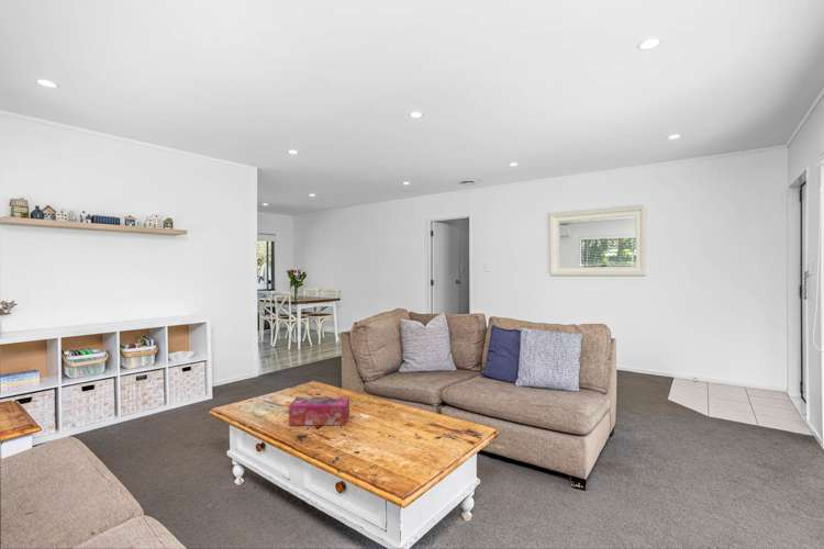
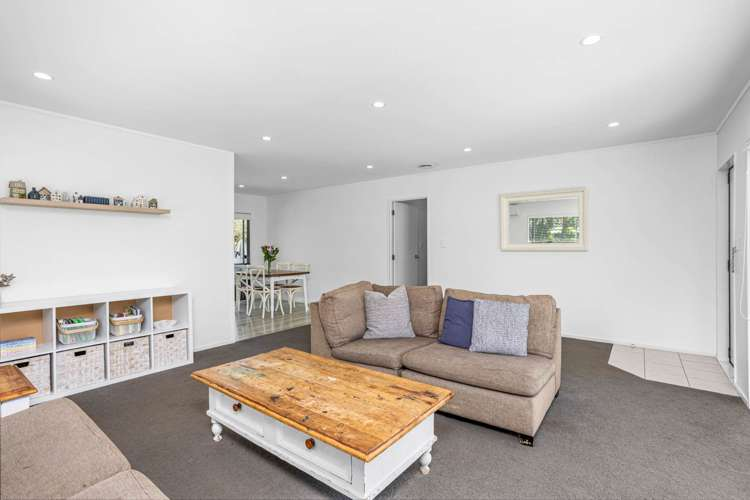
- tissue box [288,395,350,426]
